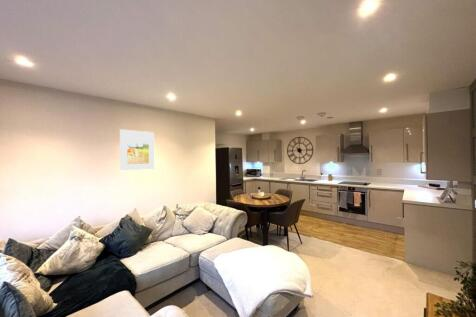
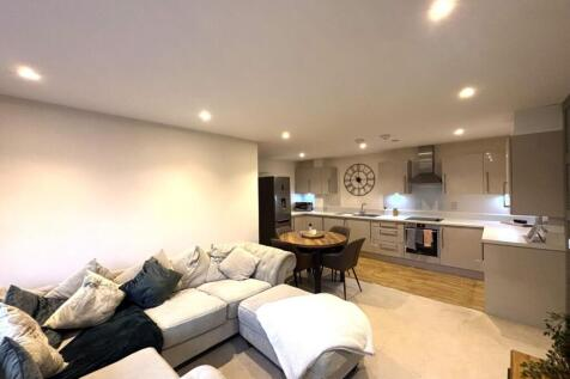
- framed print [119,128,156,171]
